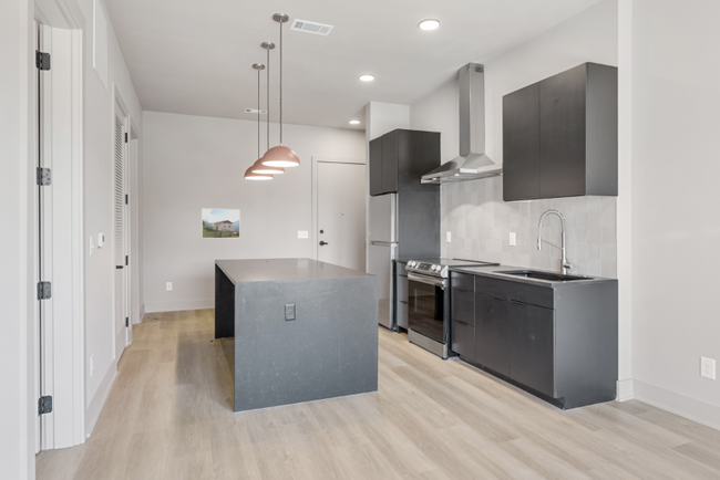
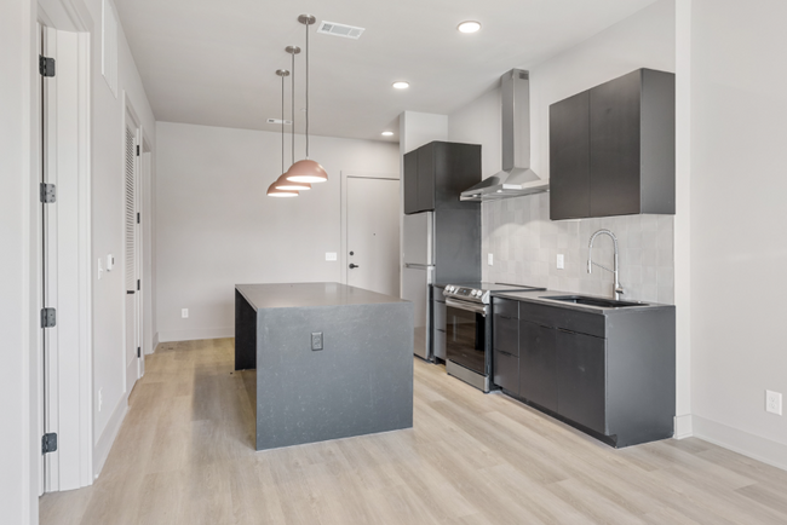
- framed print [200,208,241,240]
